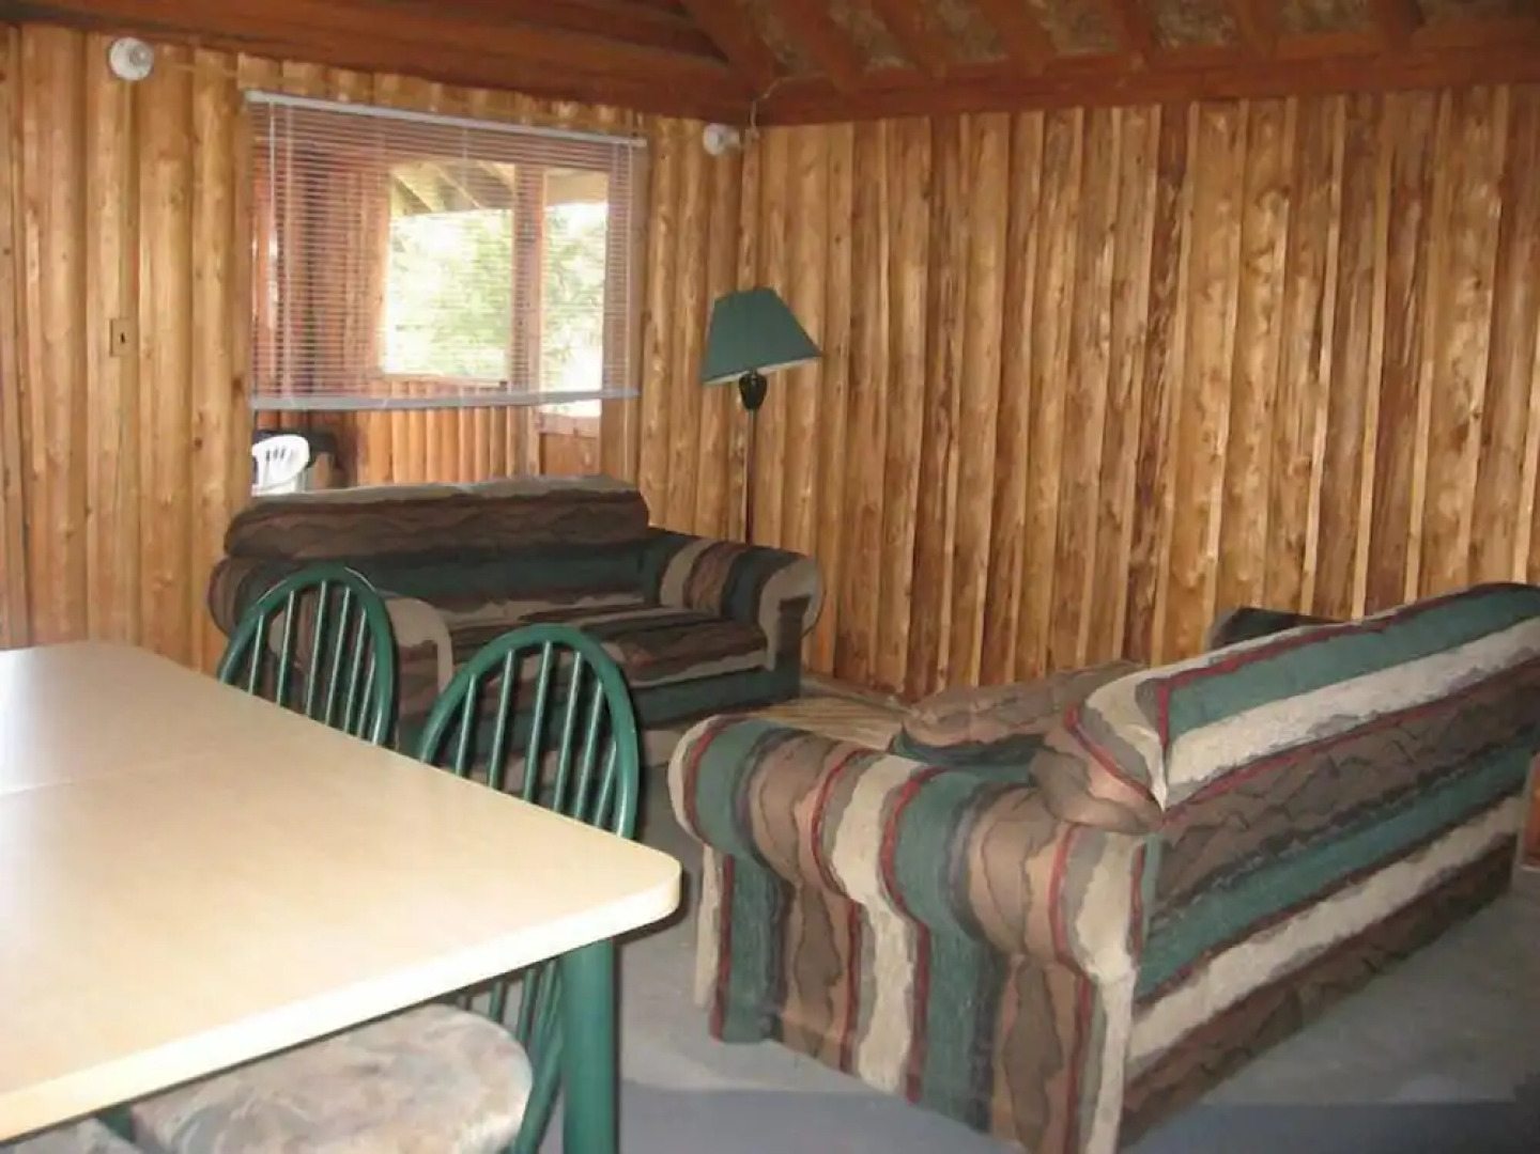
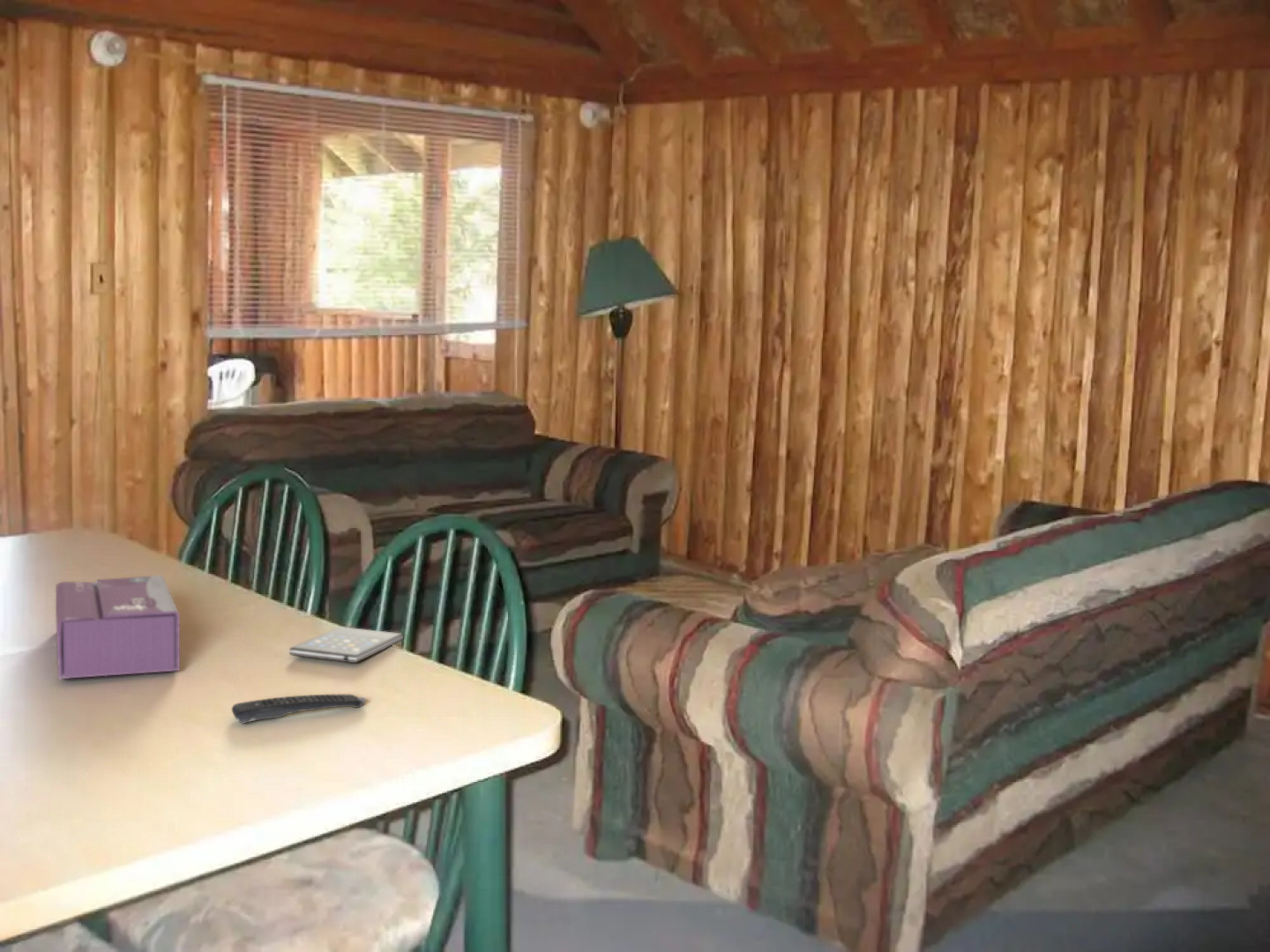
+ tissue box [55,575,181,680]
+ remote control [231,694,367,725]
+ smartphone [288,626,404,664]
